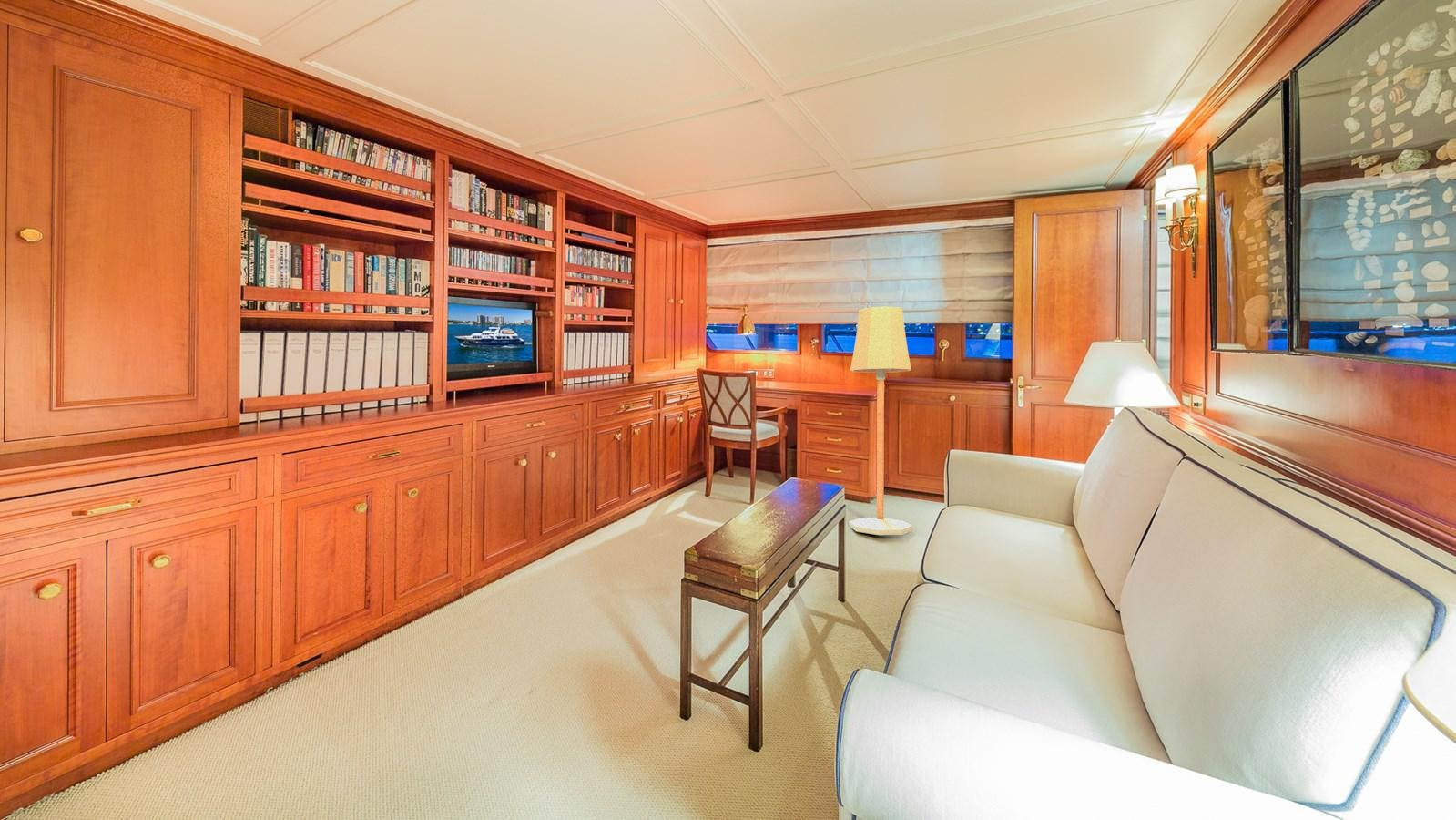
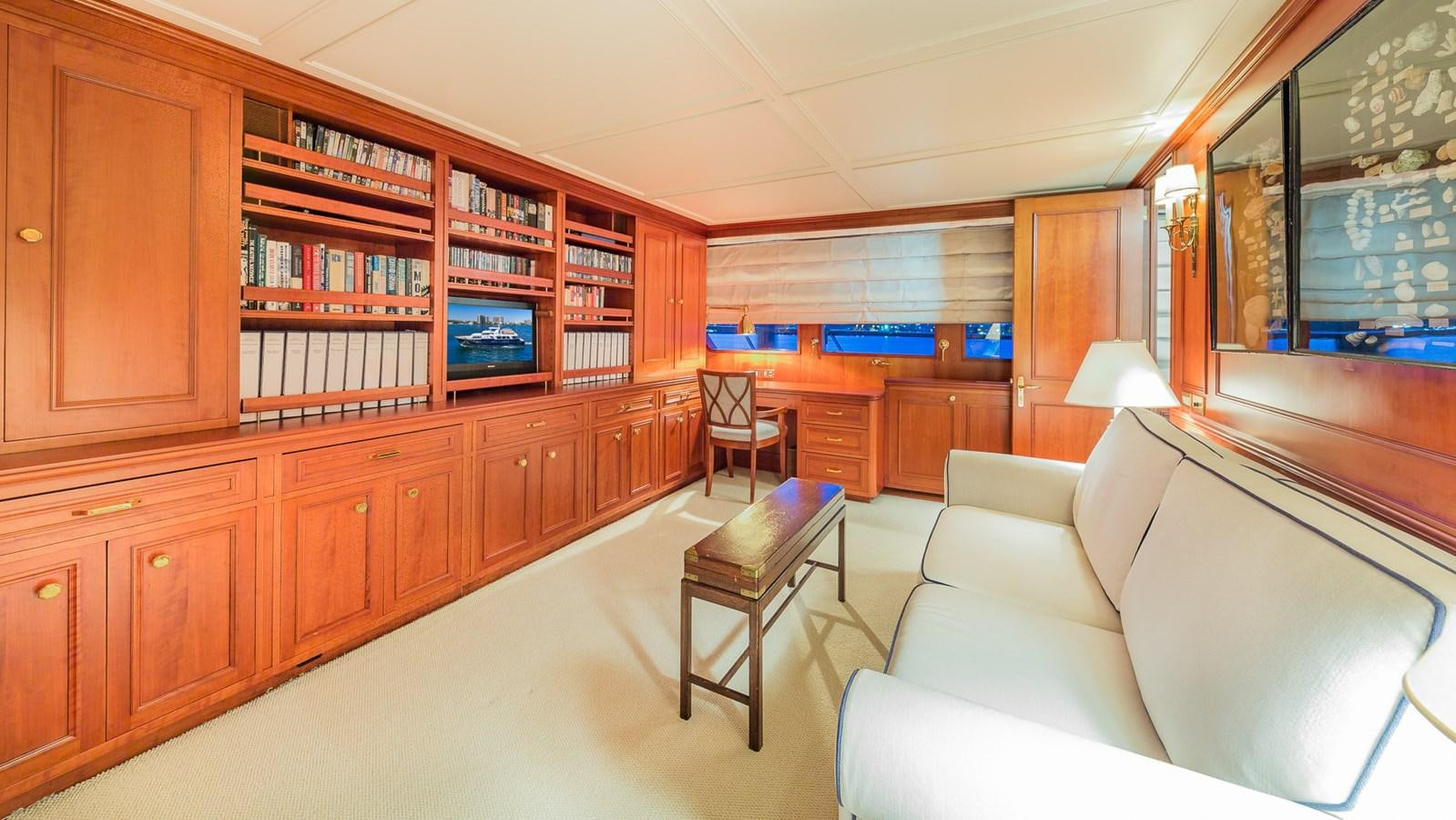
- floor lamp [848,305,913,536]
